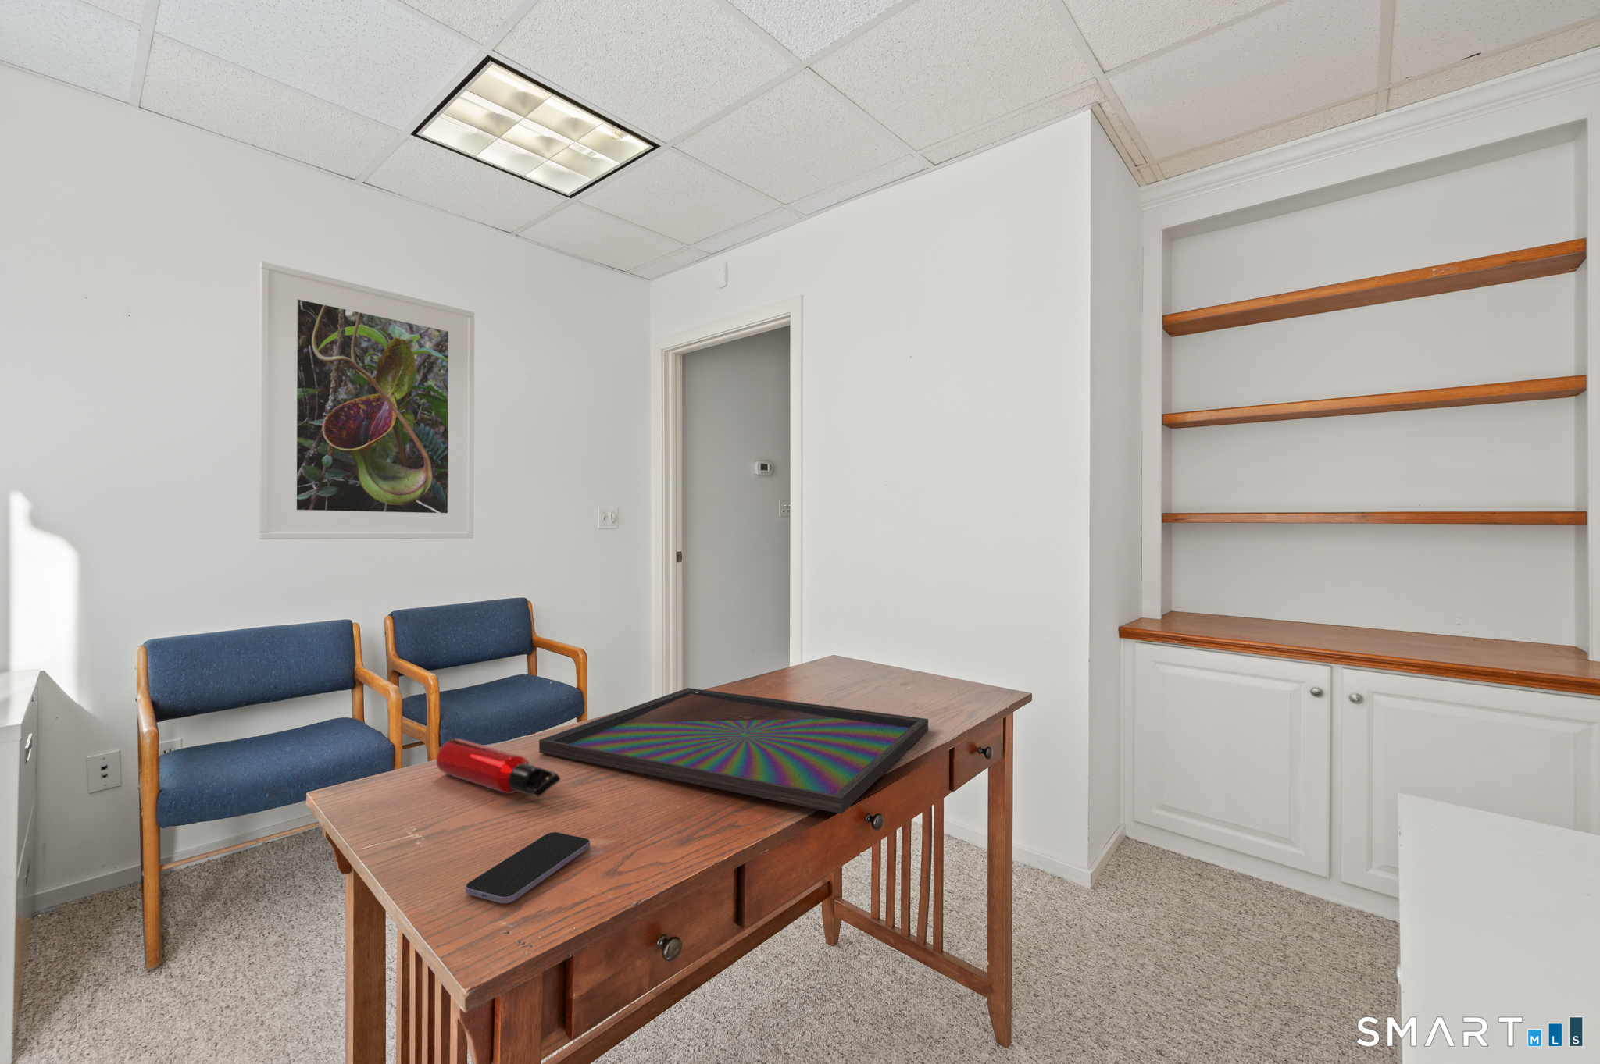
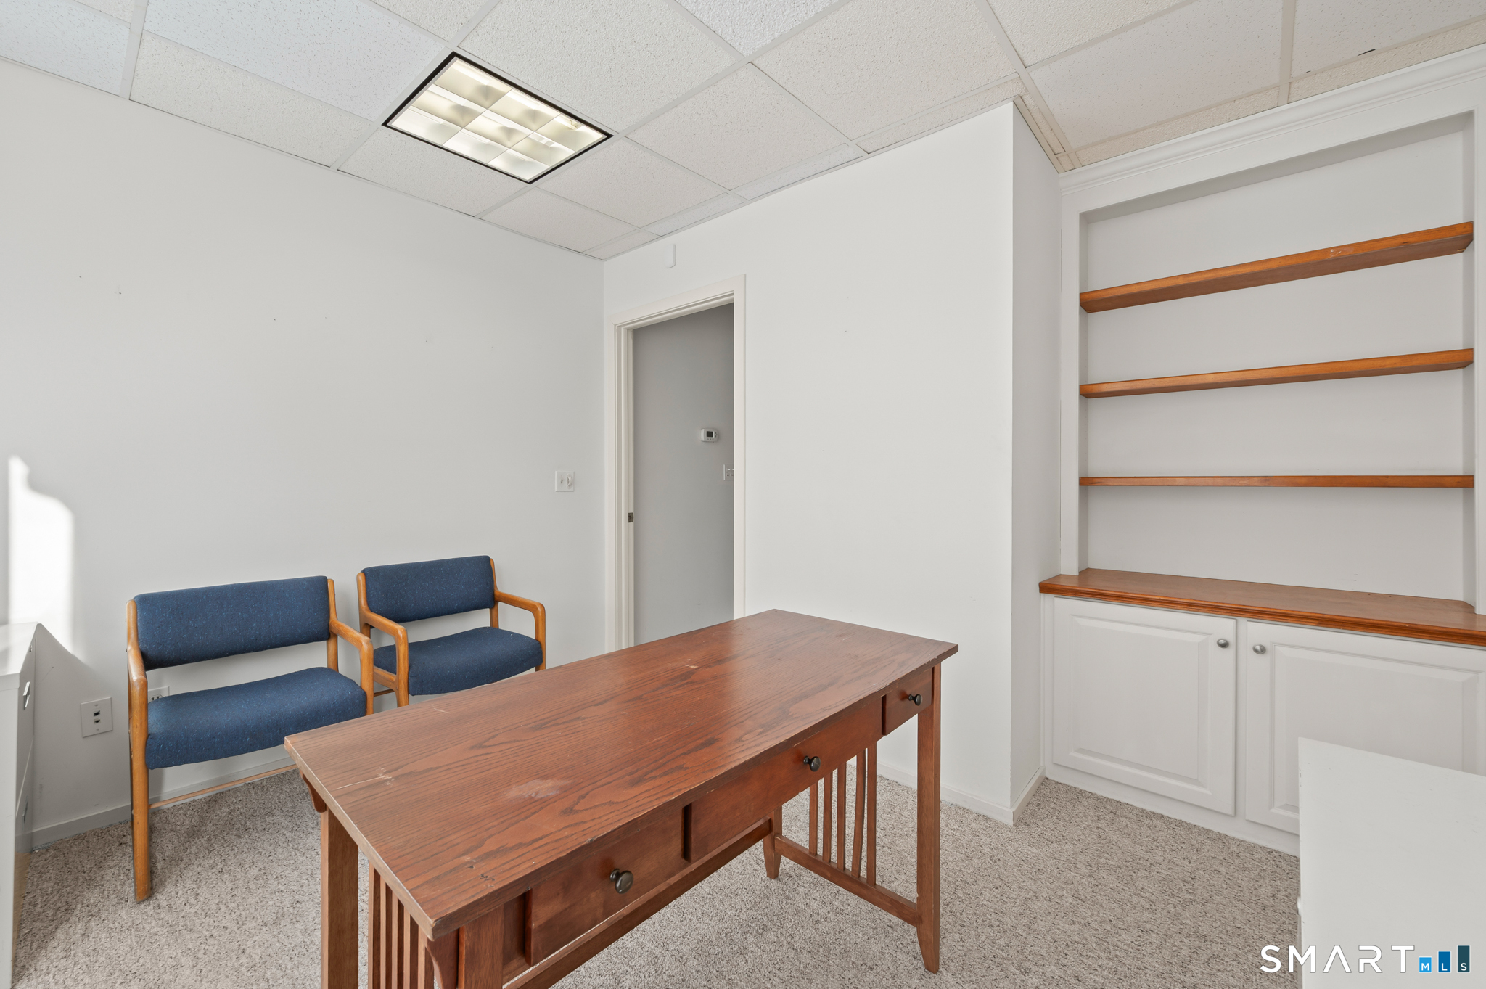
- smartphone [464,831,590,904]
- monitor [538,686,929,815]
- water bottle [435,739,561,798]
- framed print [258,261,475,540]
